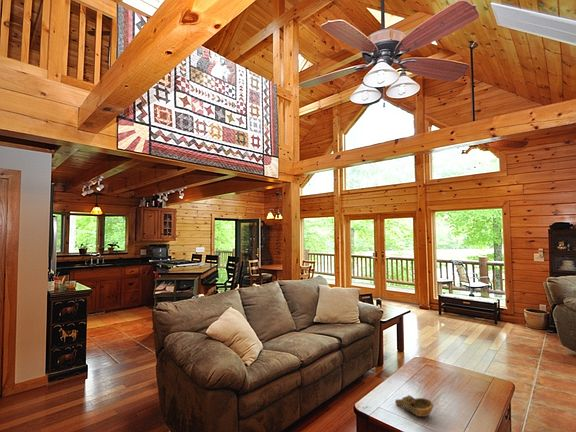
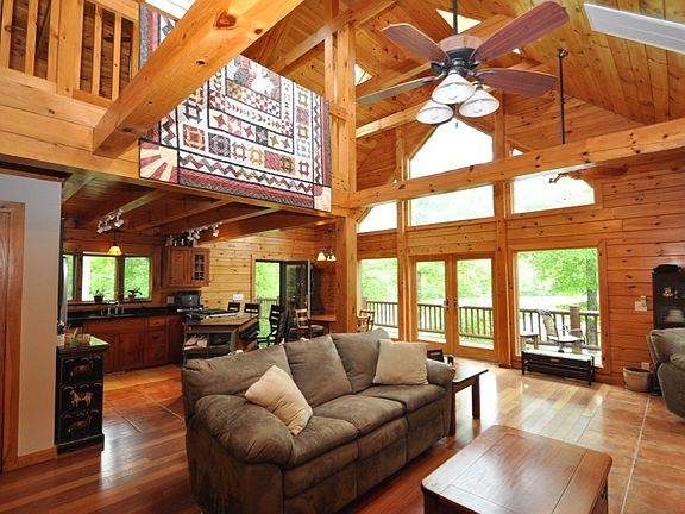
- decorative bowl [394,394,434,418]
